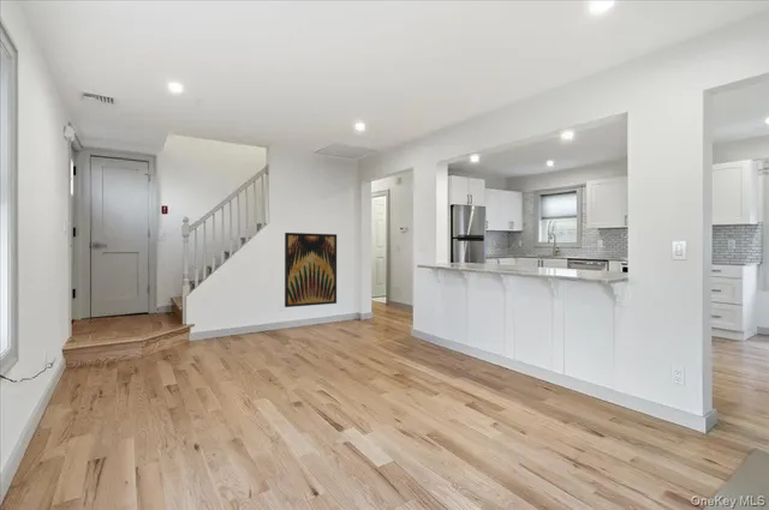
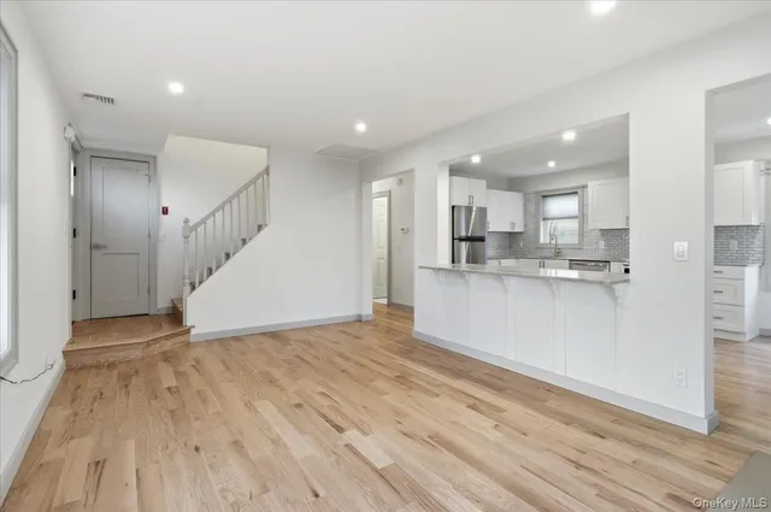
- wall art [284,232,338,308]
